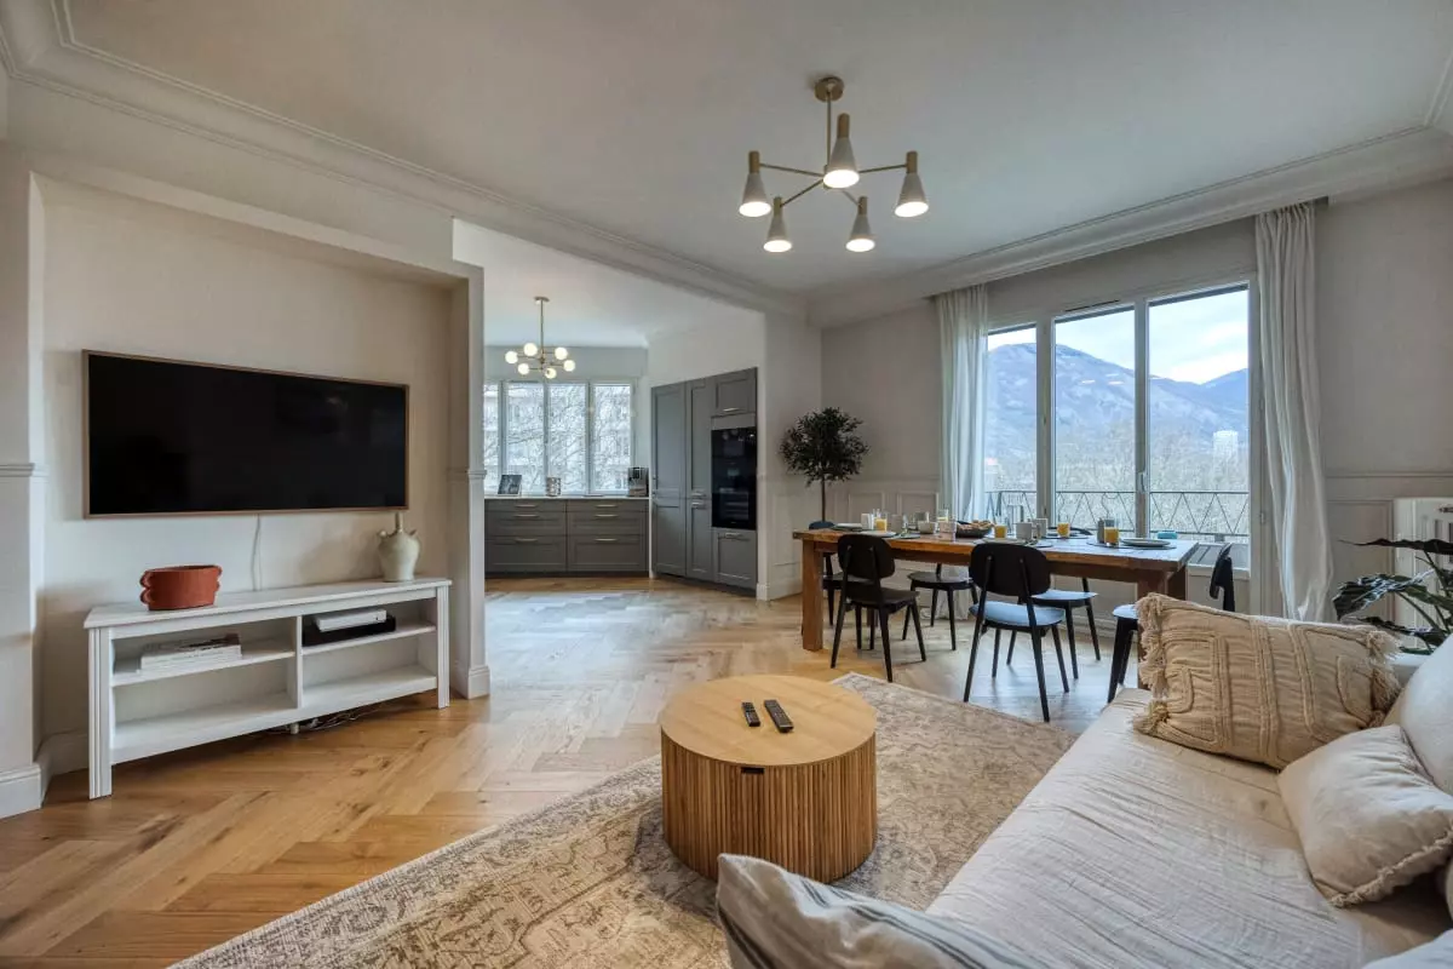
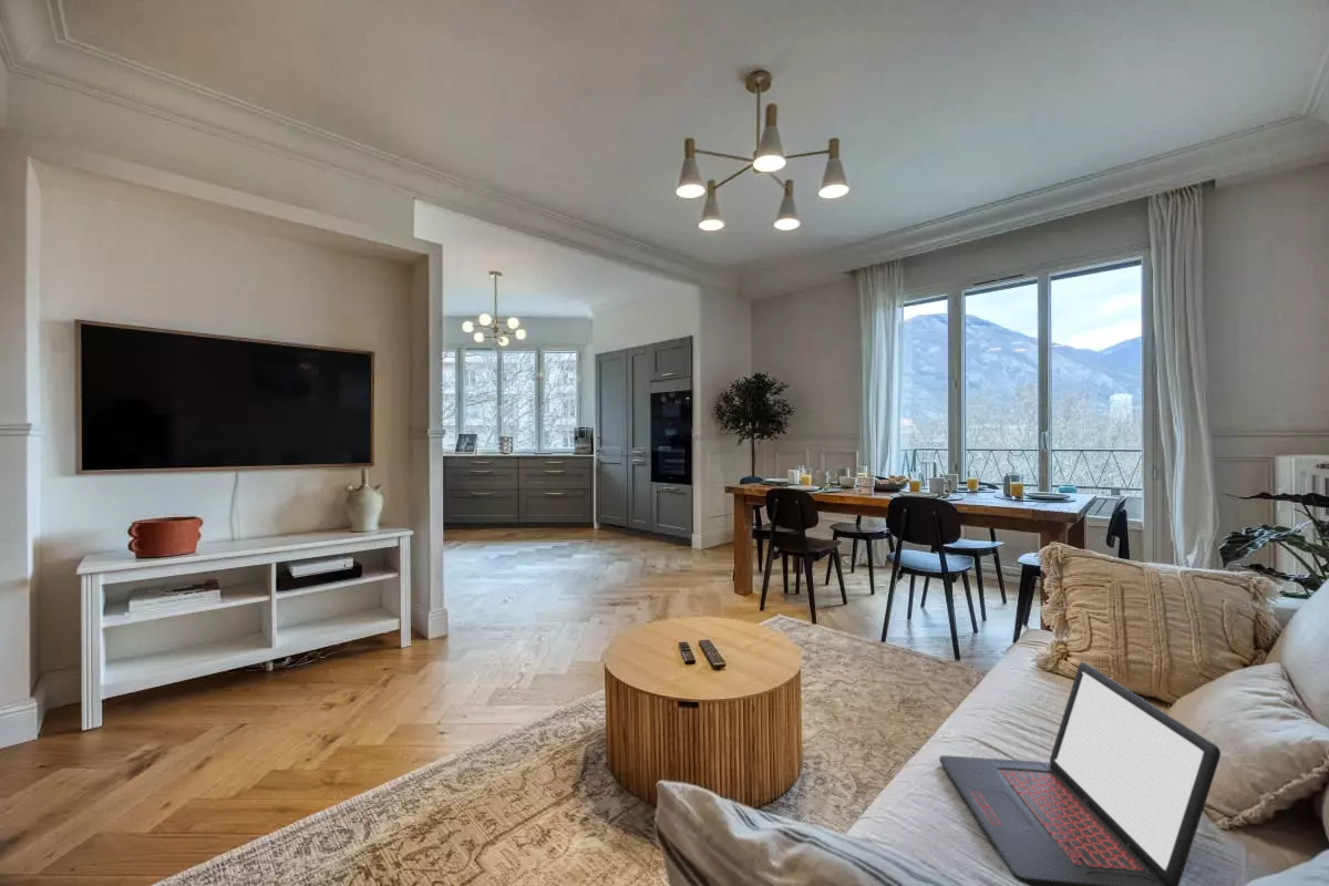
+ laptop [938,661,1222,886]
